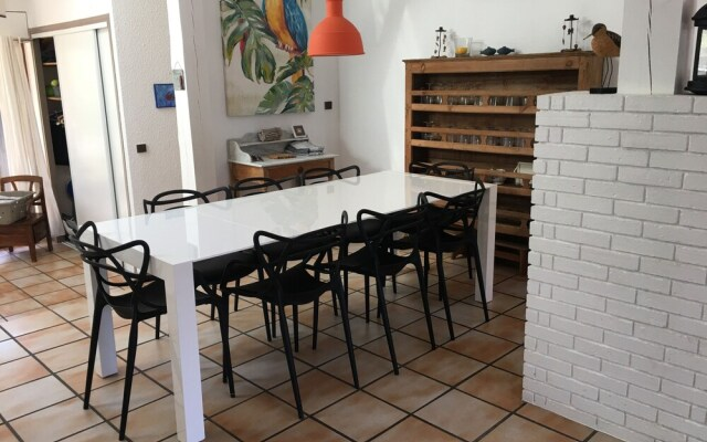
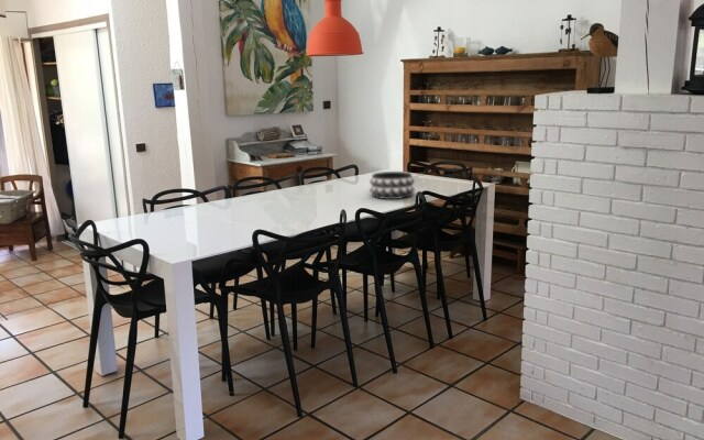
+ decorative bowl [369,170,416,200]
